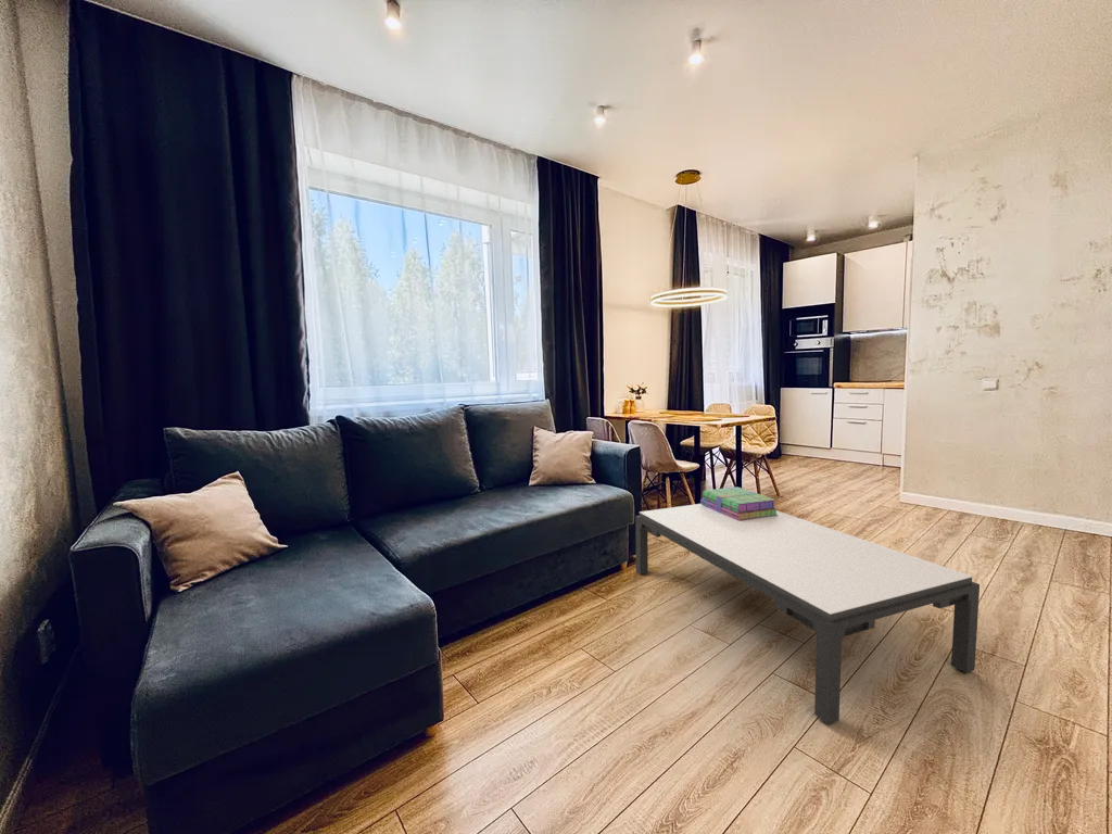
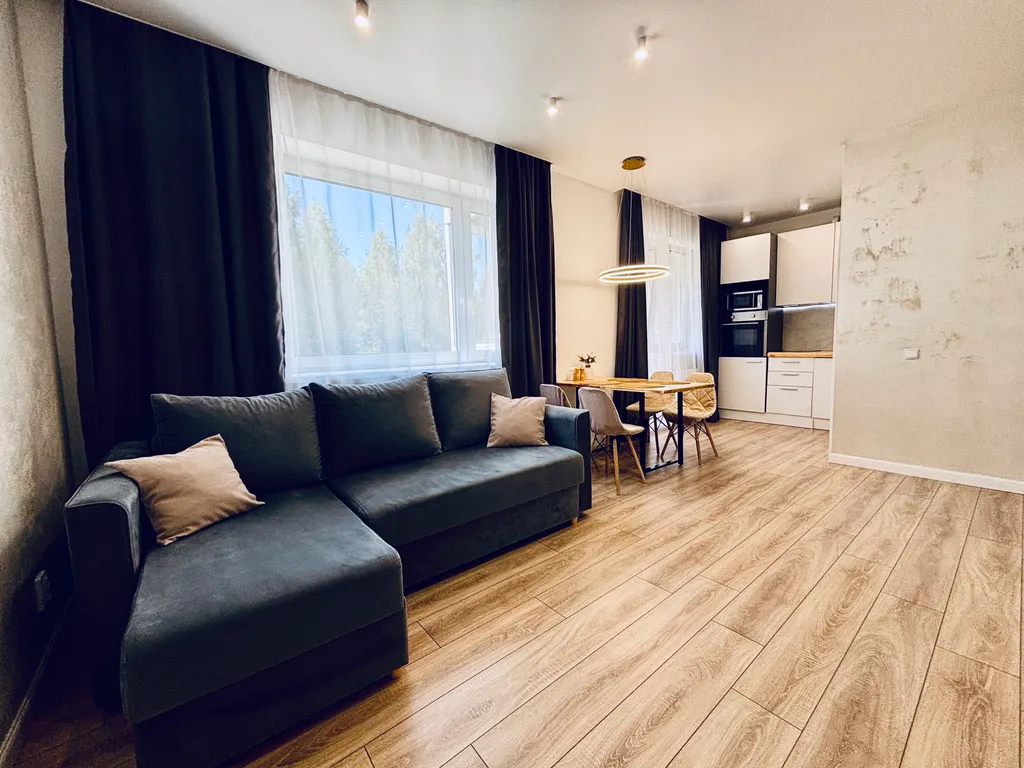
- coffee table [634,503,981,725]
- stack of books [699,486,779,520]
